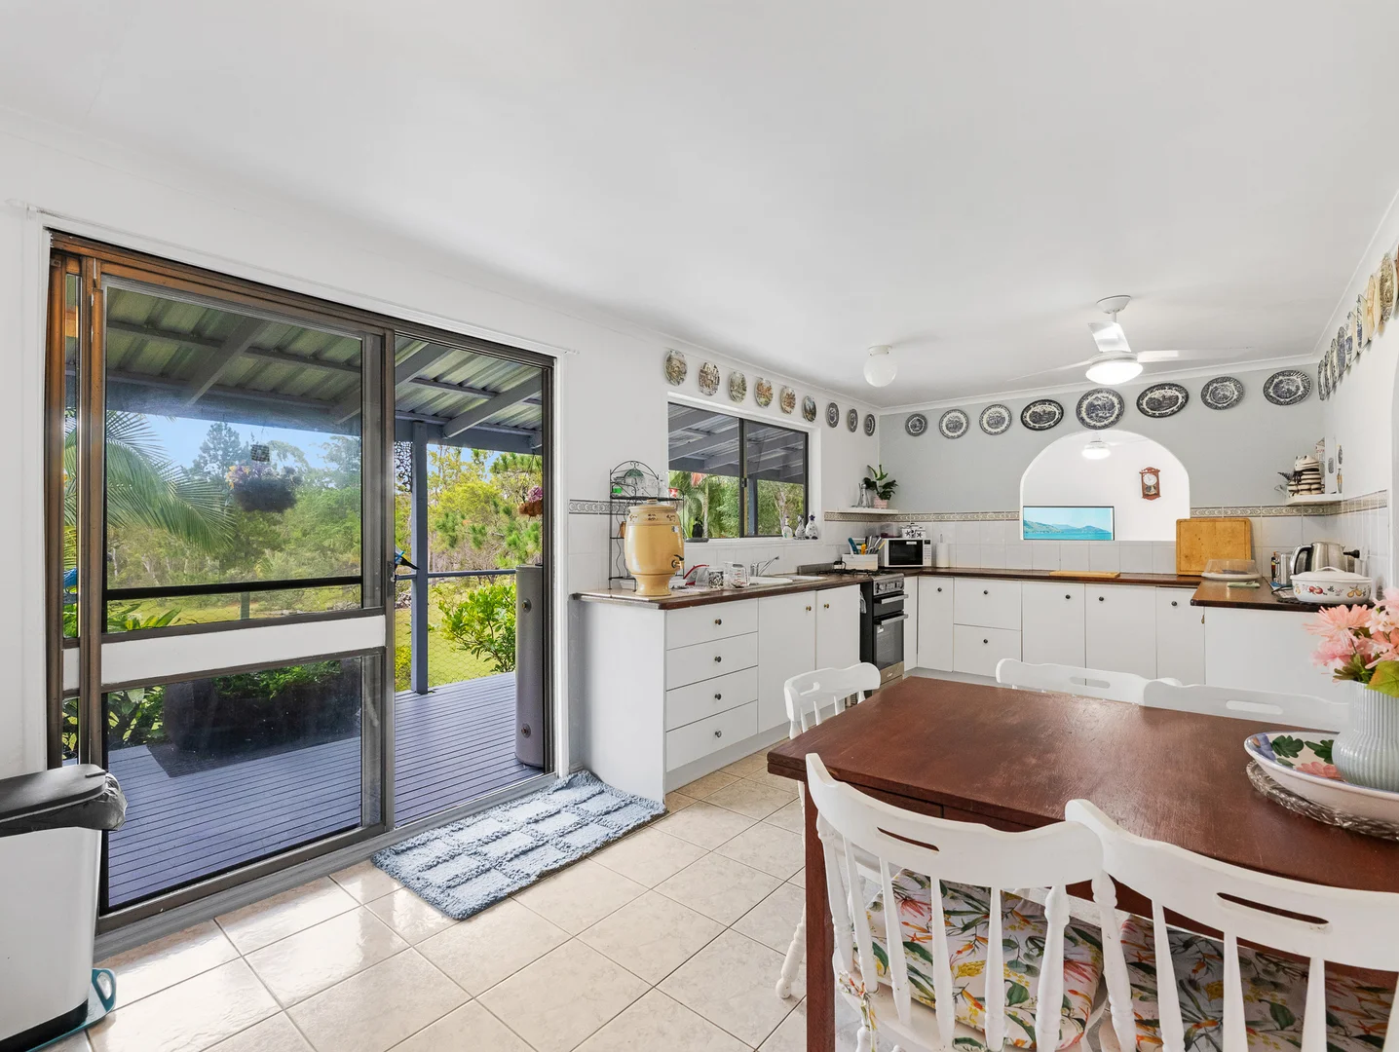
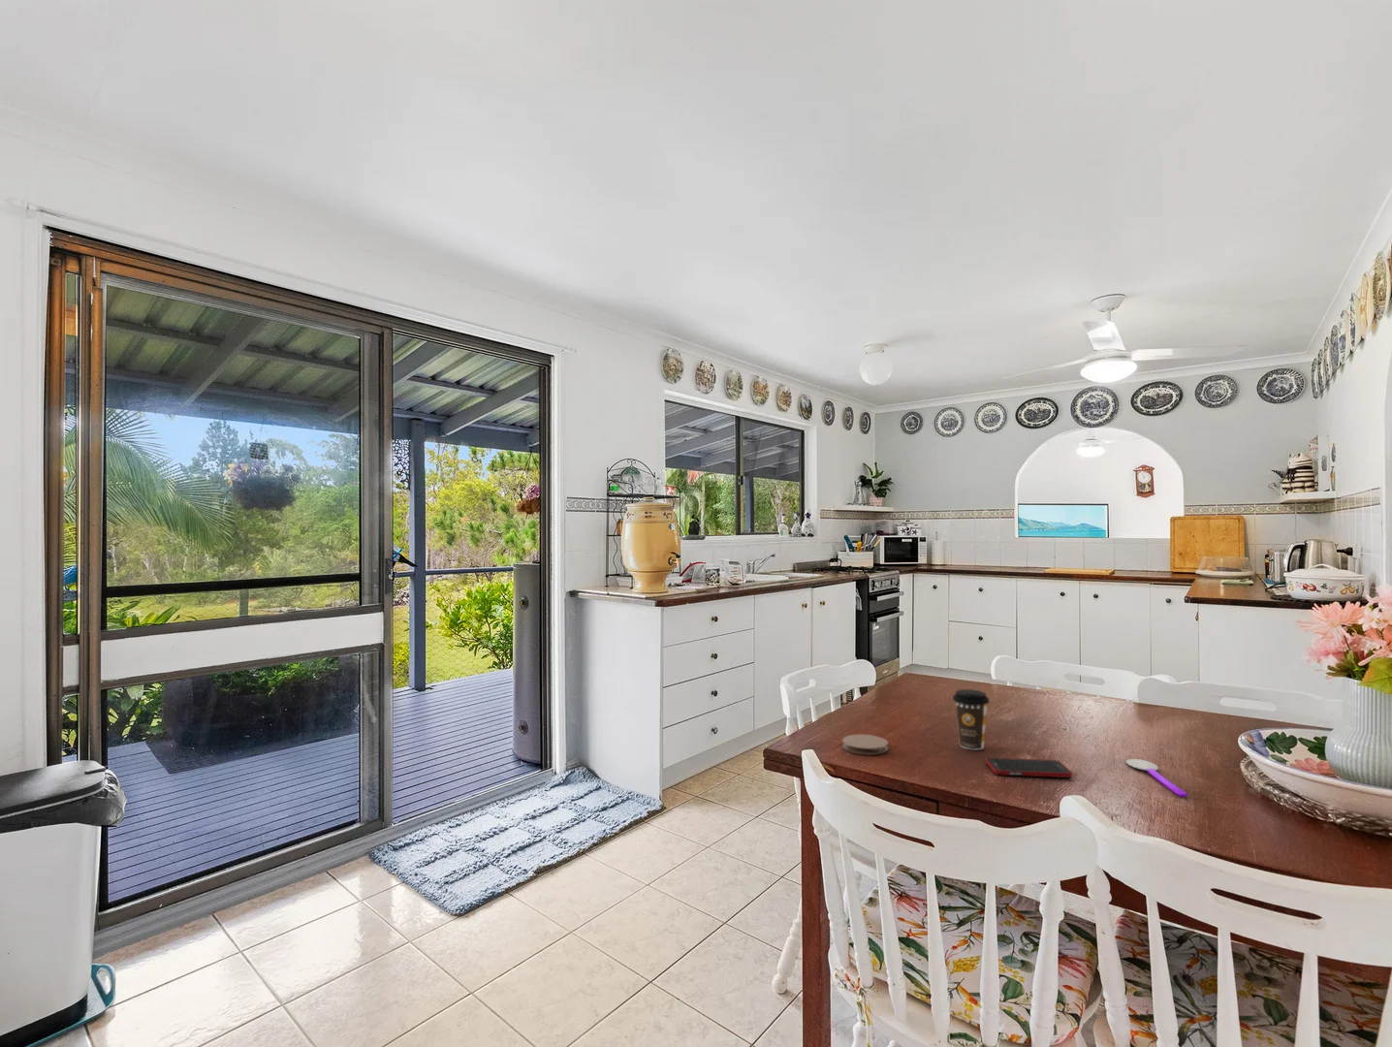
+ cell phone [985,757,1073,779]
+ coaster [841,734,888,757]
+ coffee cup [952,688,991,750]
+ spoon [1126,758,1187,797]
